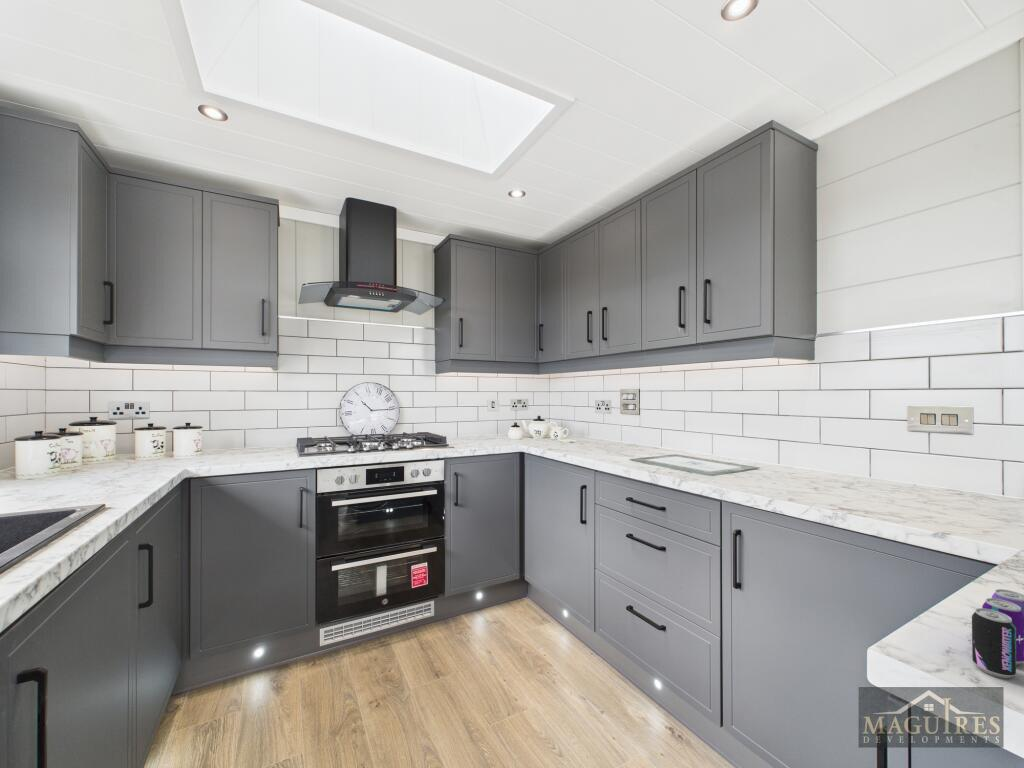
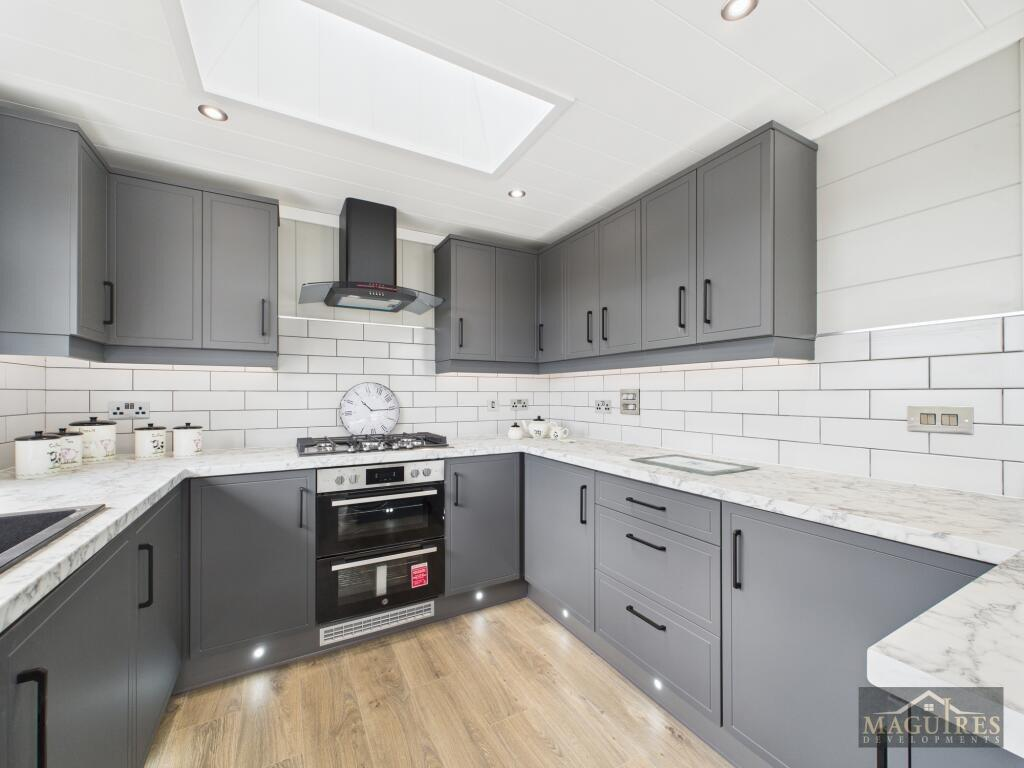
- beverage can [971,588,1024,679]
